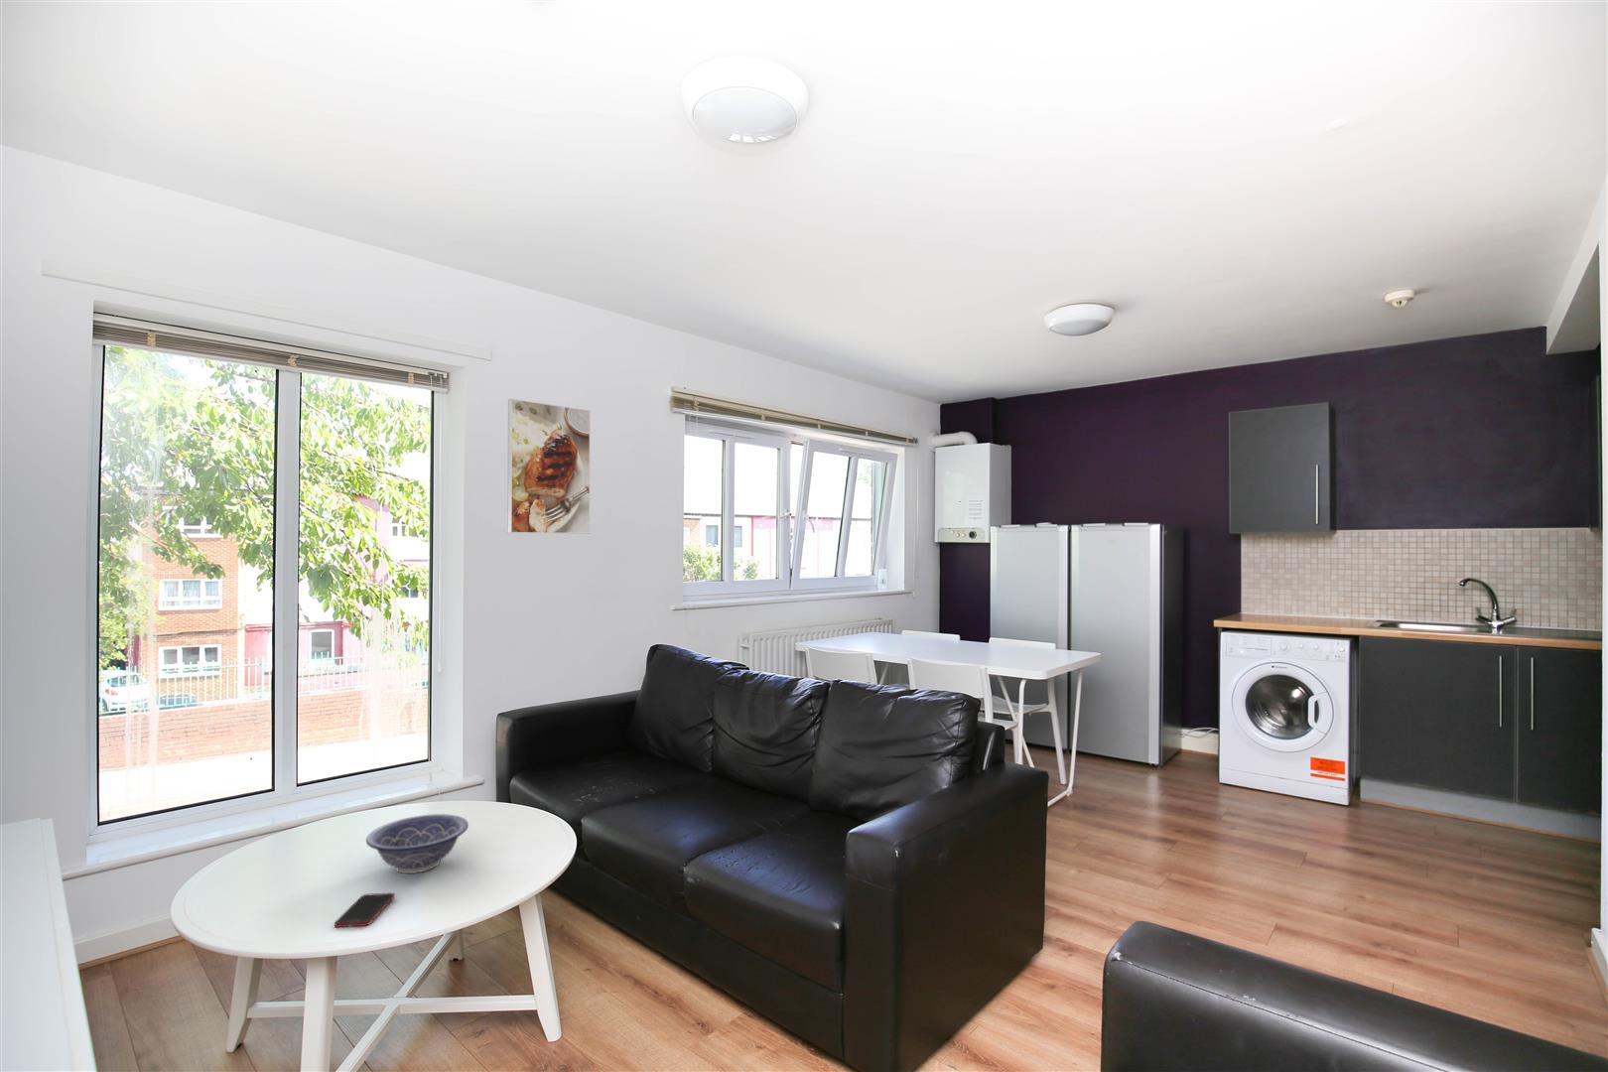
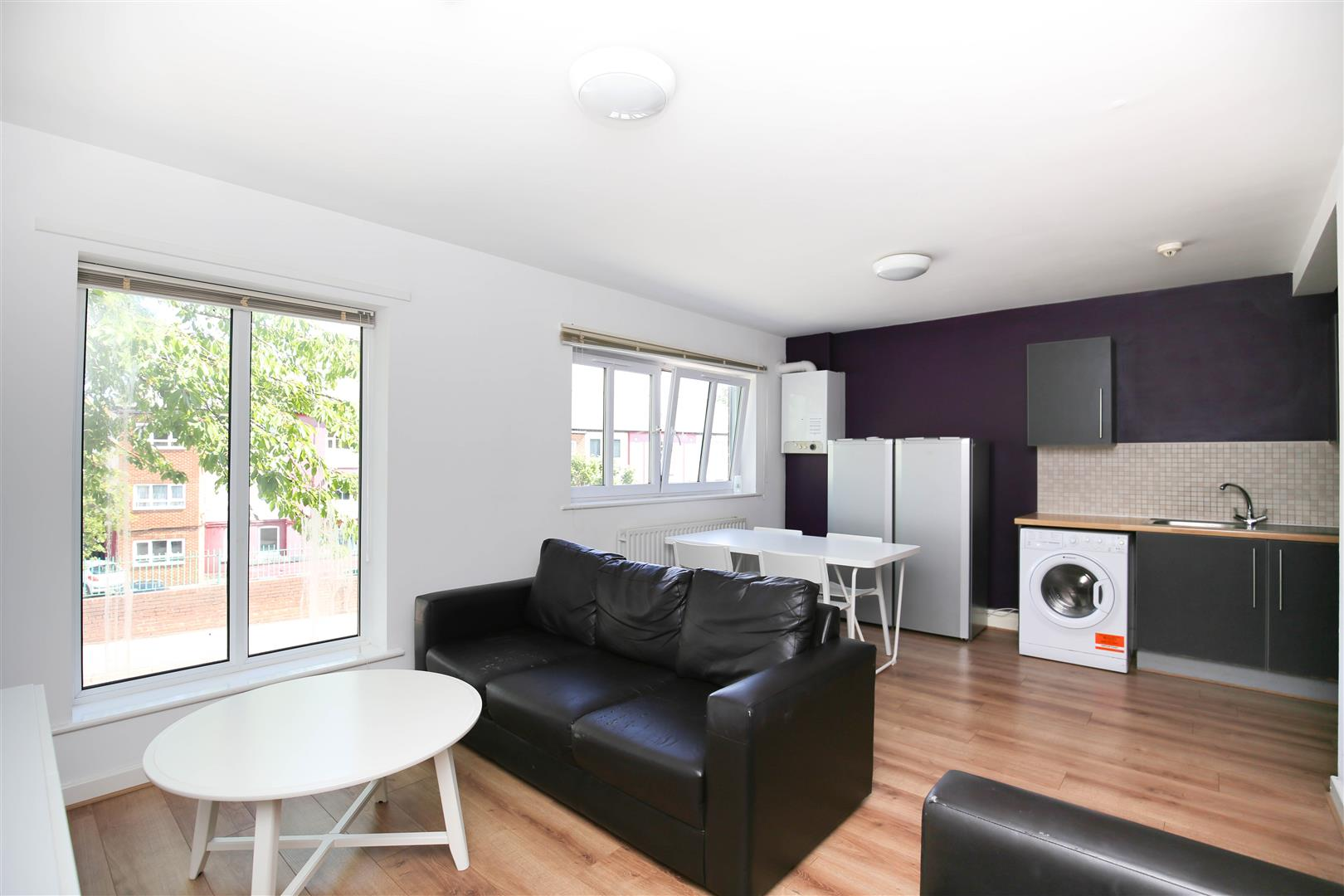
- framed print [506,398,591,535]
- decorative bowl [365,812,469,875]
- cell phone [334,893,396,928]
